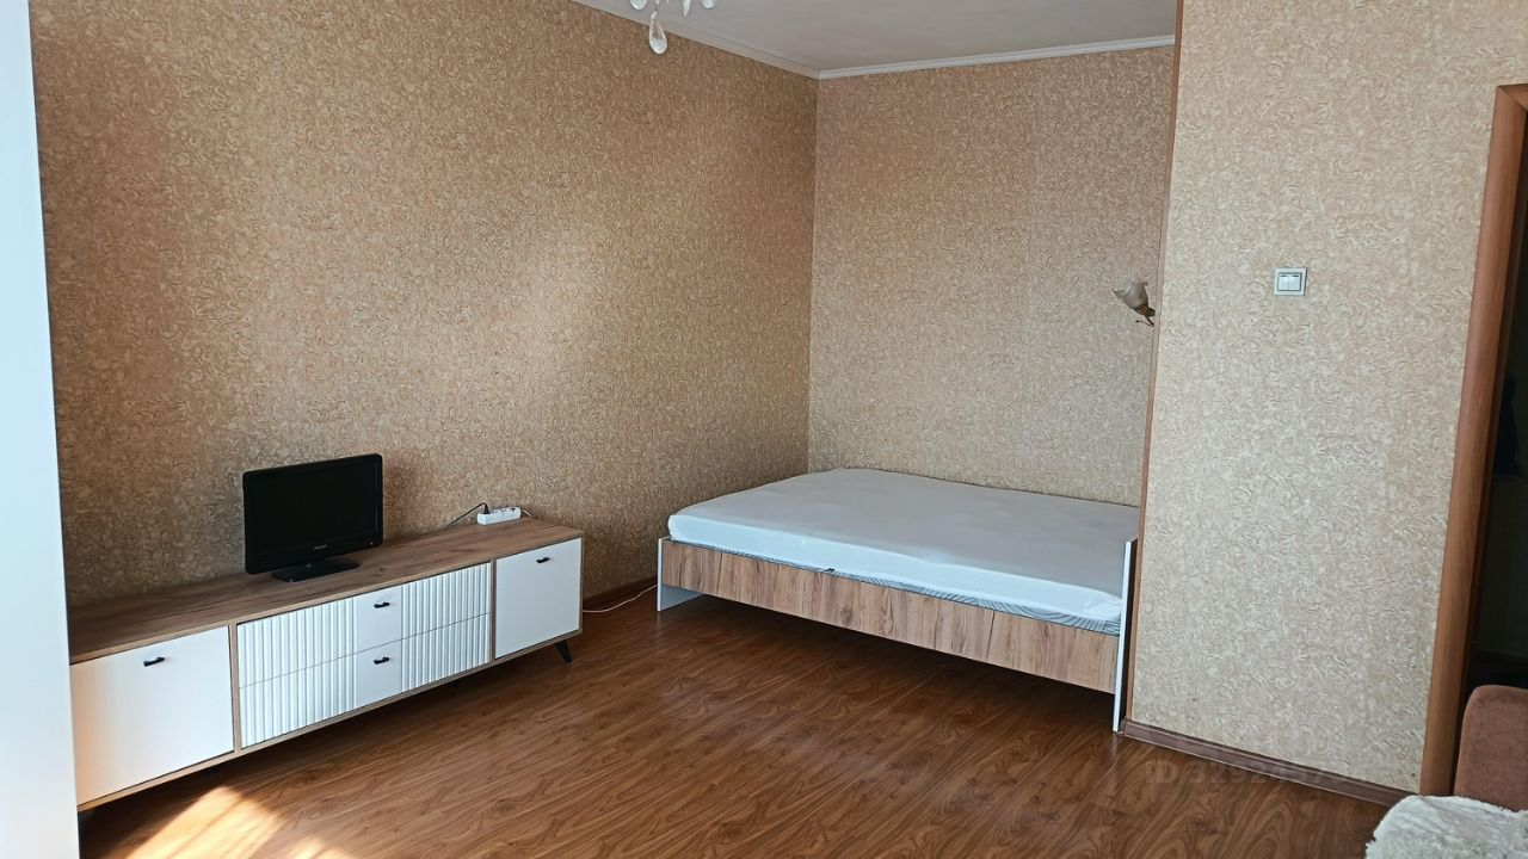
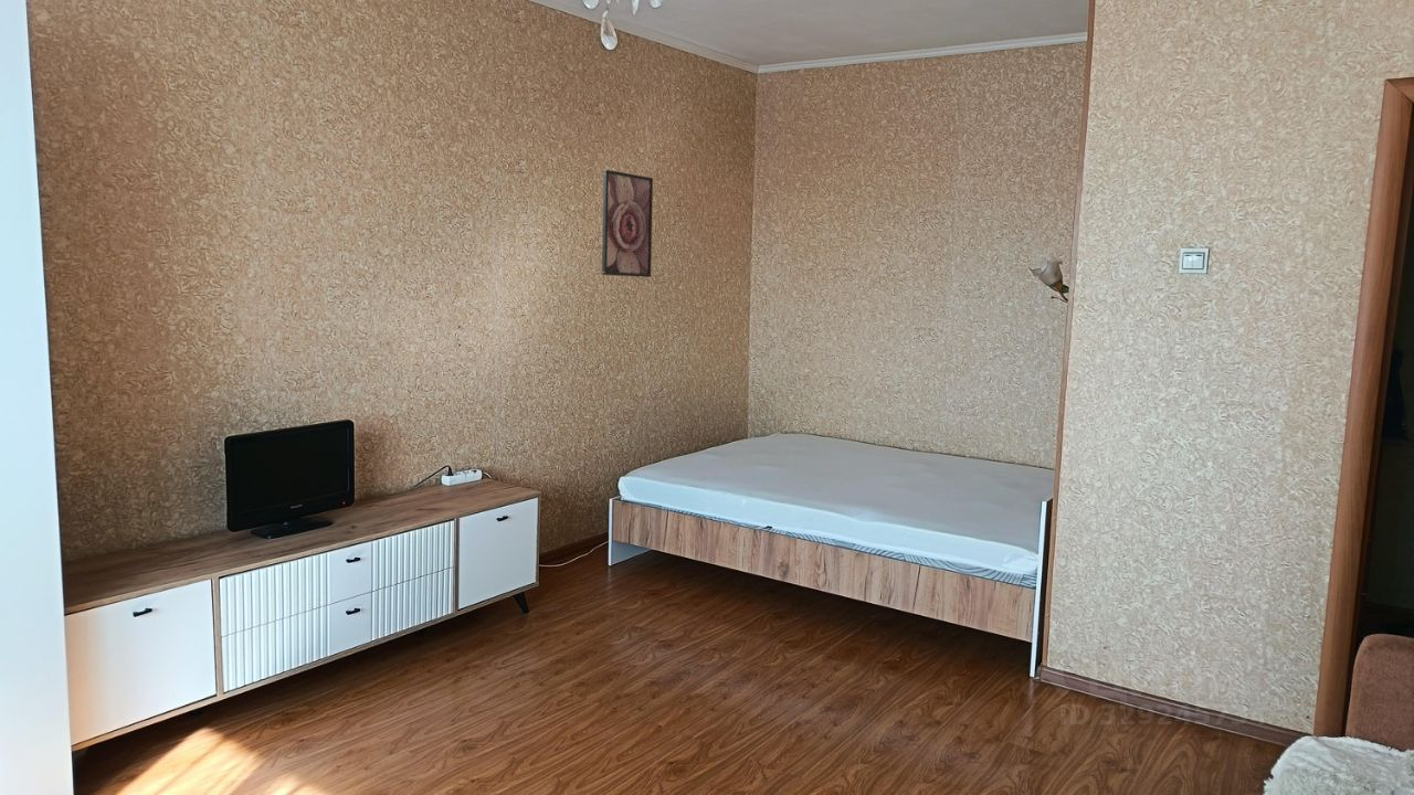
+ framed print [601,169,654,278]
